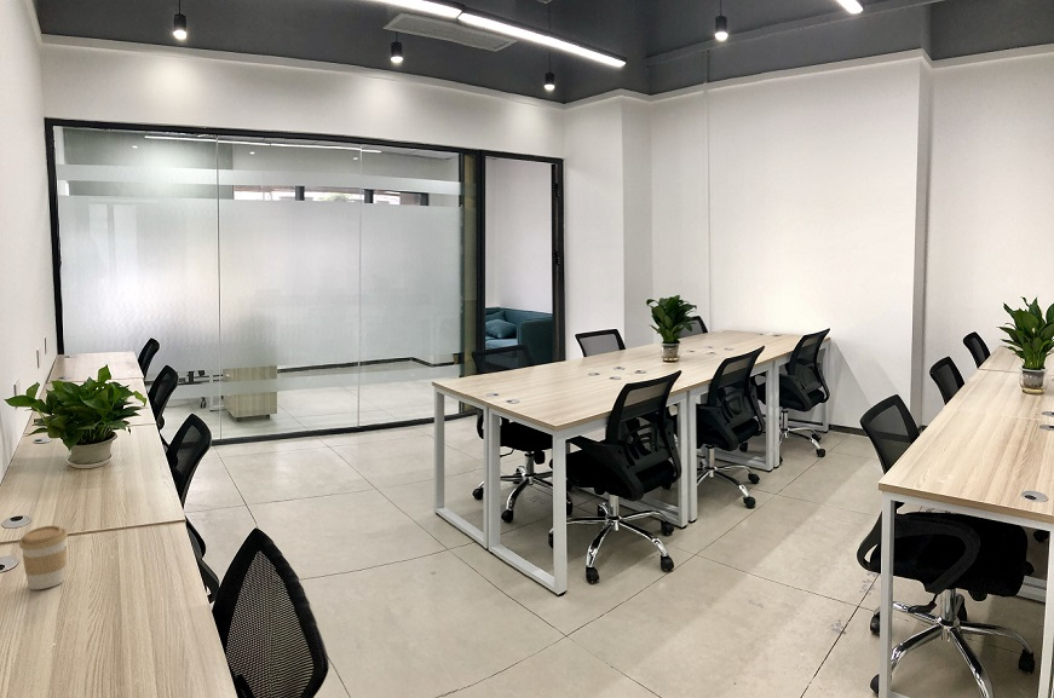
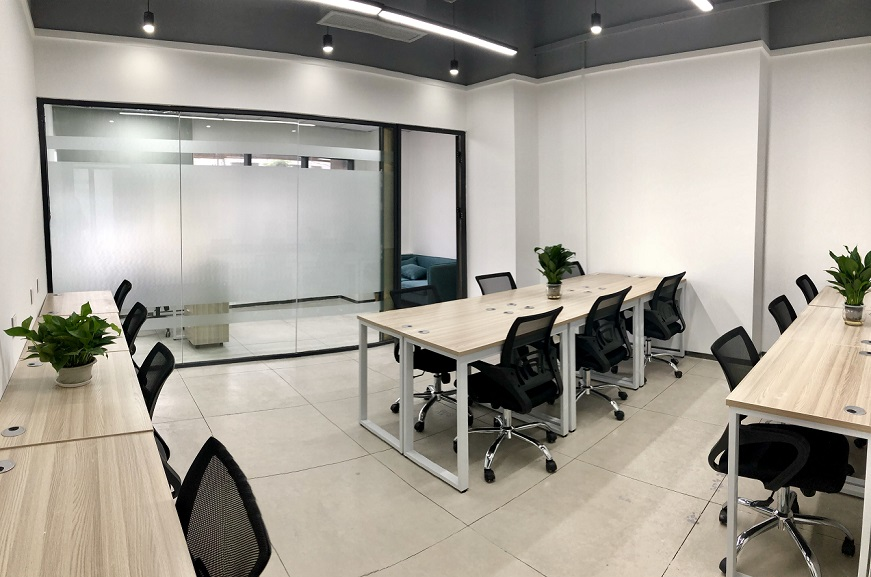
- coffee cup [18,524,69,590]
